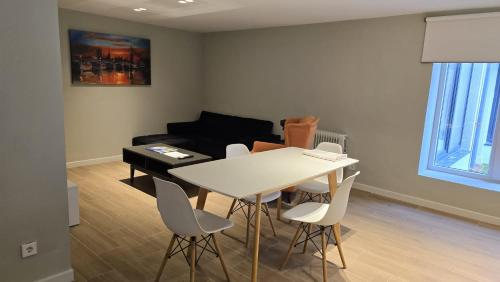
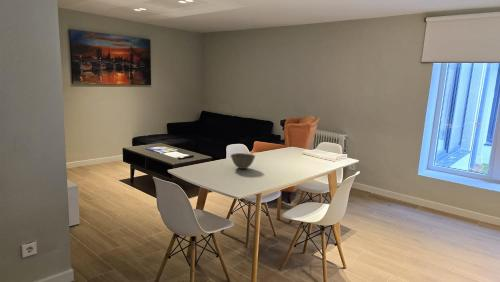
+ bowl [230,152,256,170]
